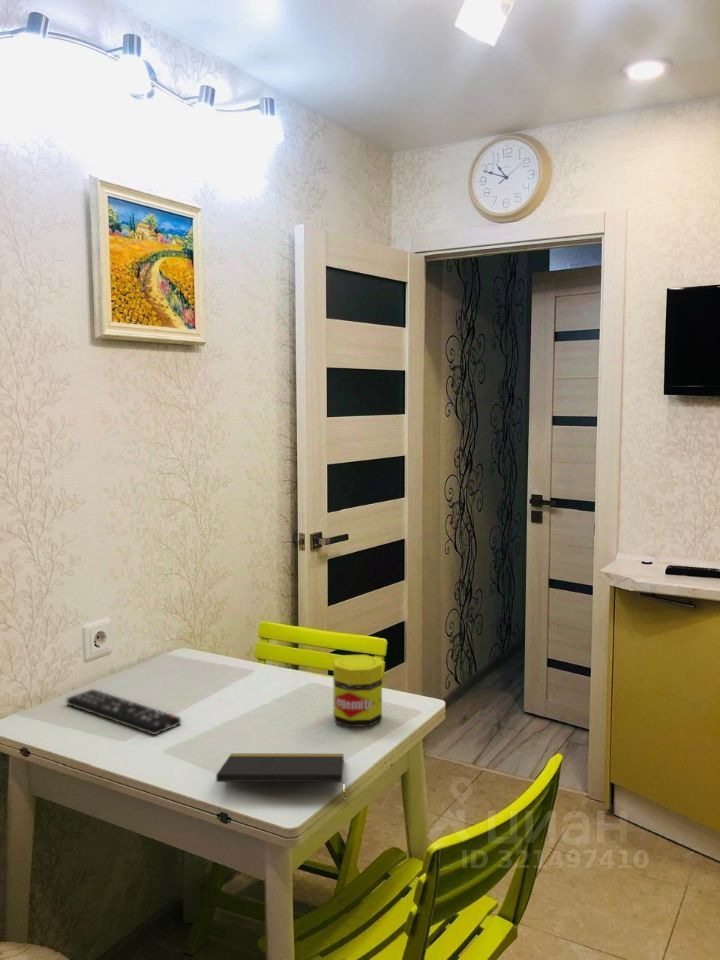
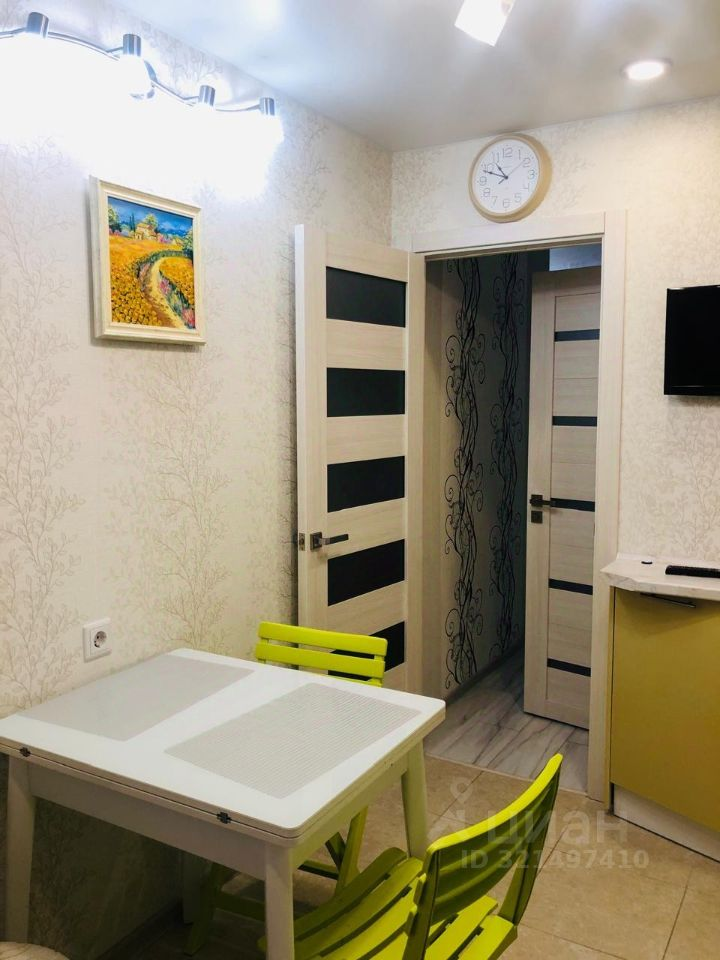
- jar [333,654,383,728]
- remote control [66,688,182,736]
- notepad [215,753,346,797]
